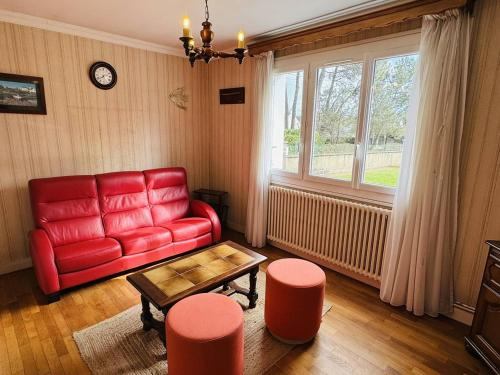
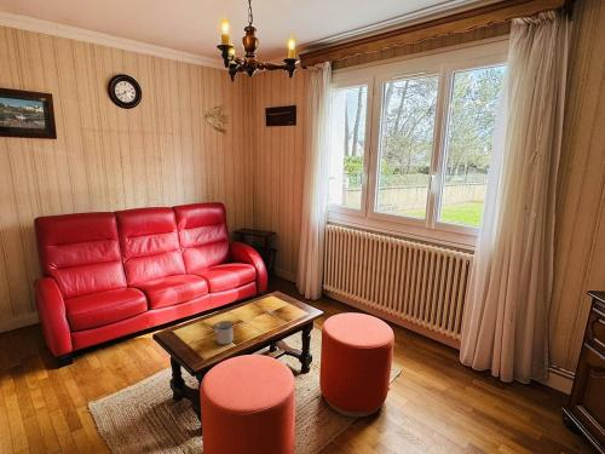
+ mug [213,320,235,345]
